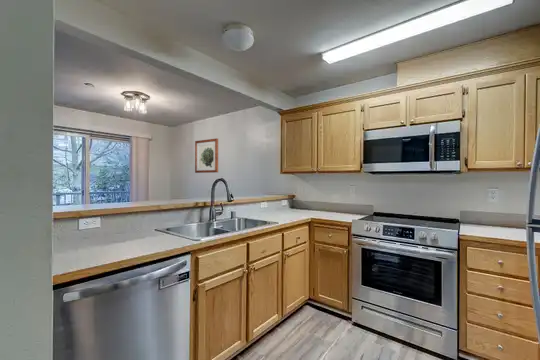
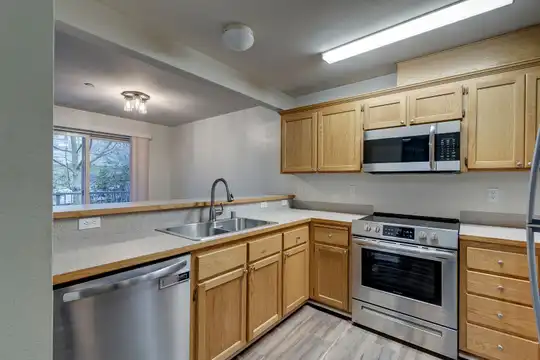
- wall art [194,137,219,174]
